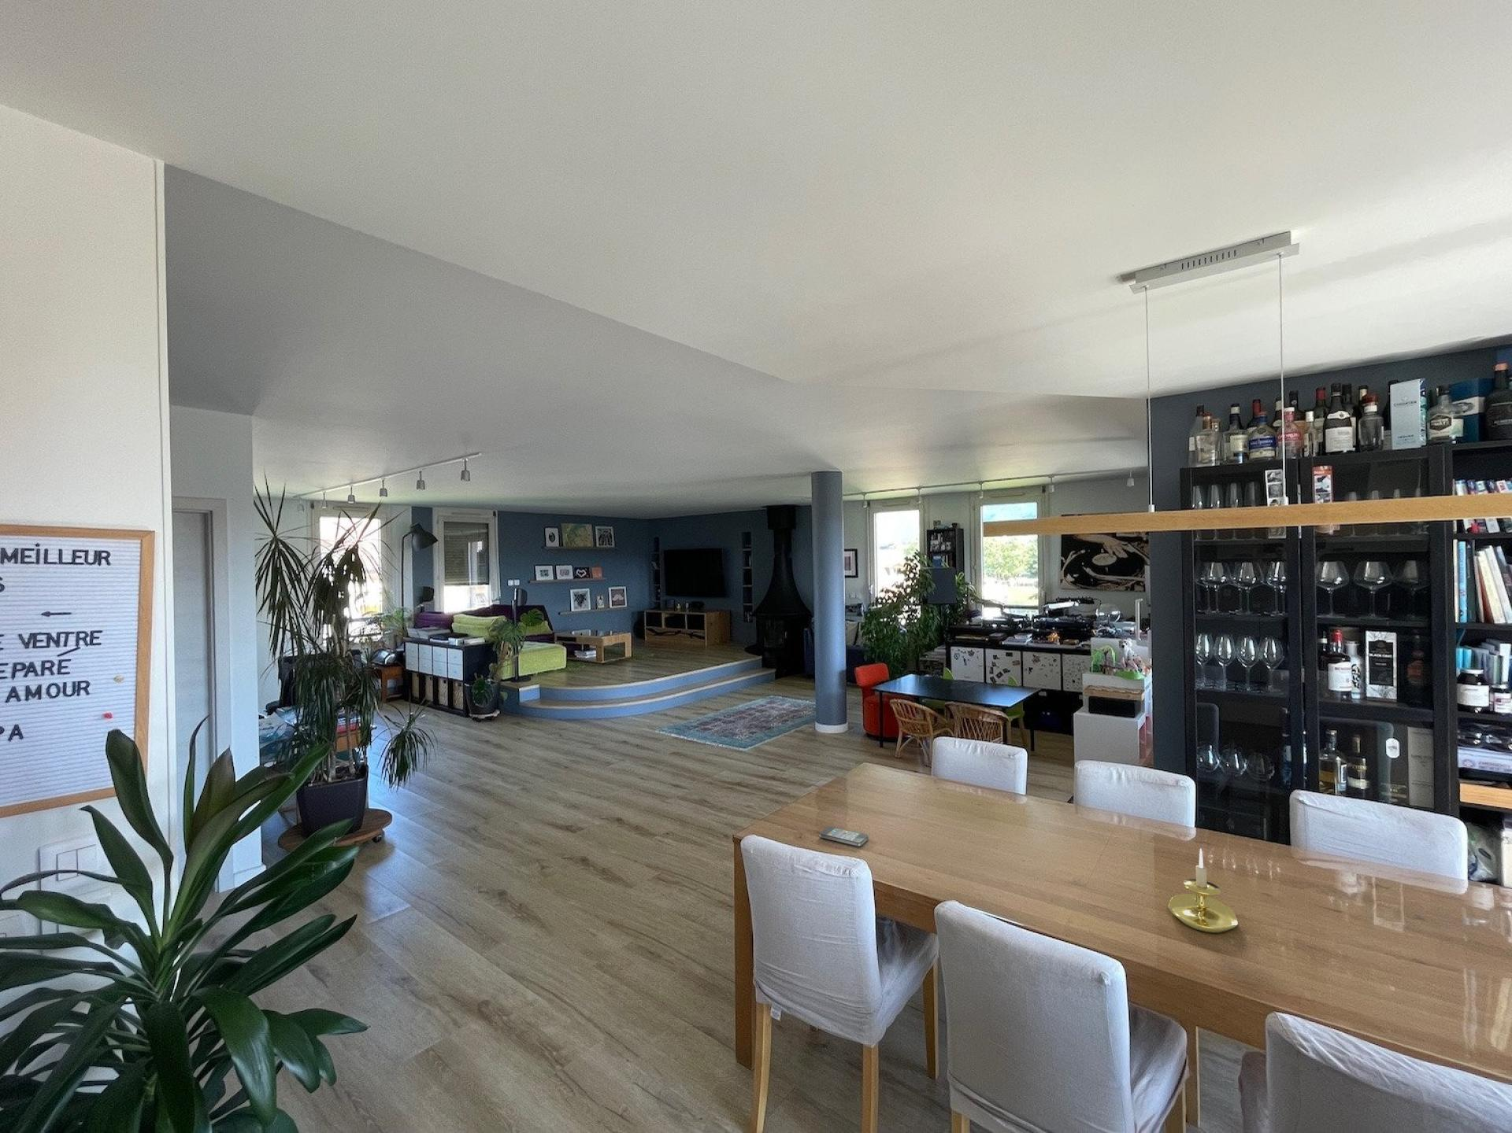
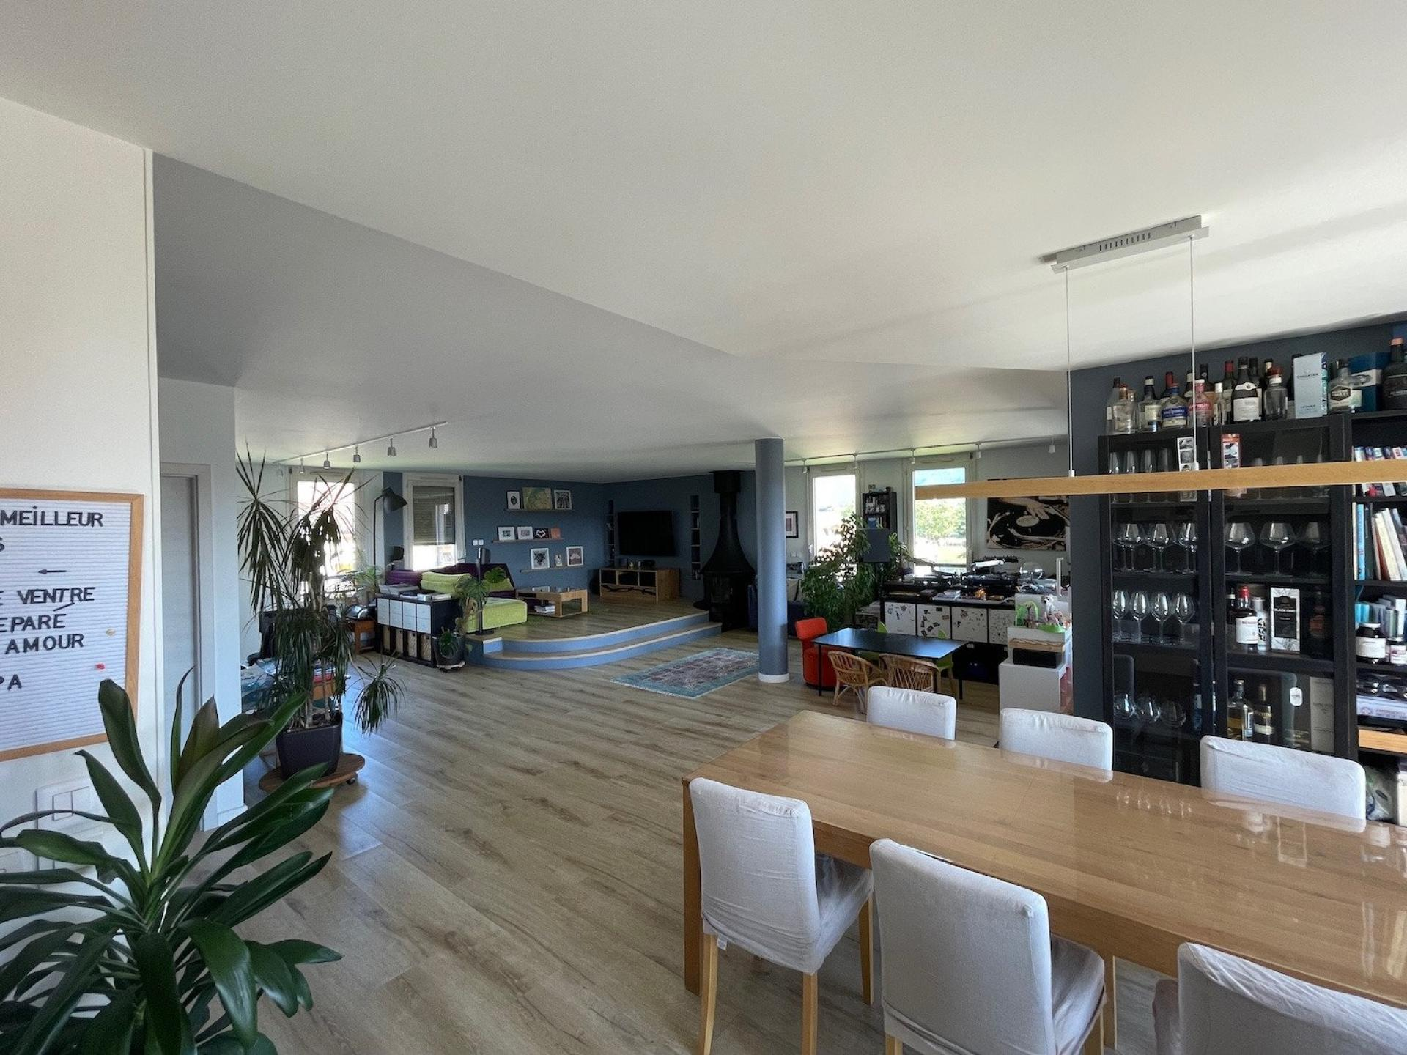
- smartphone [819,826,869,847]
- candle holder [1168,849,1238,934]
